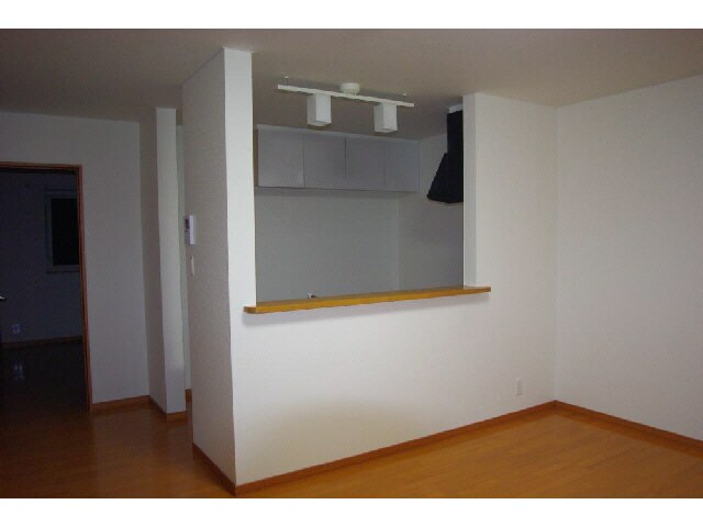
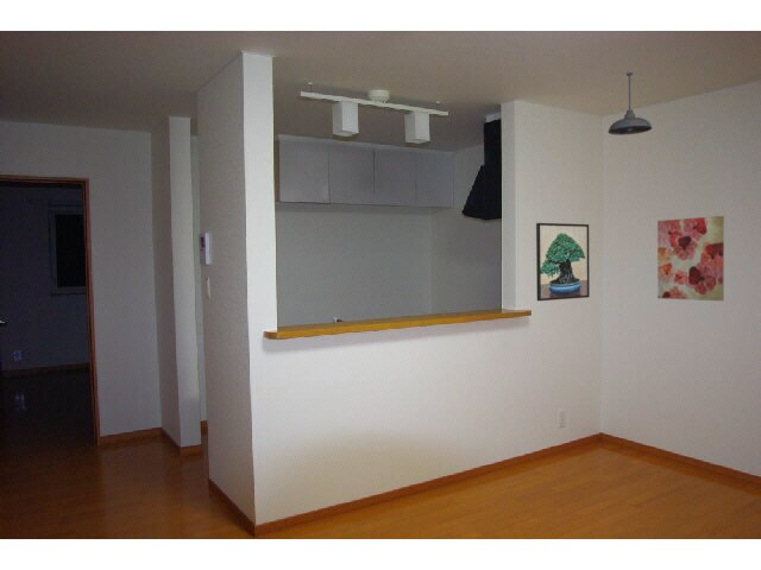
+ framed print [535,222,591,302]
+ pendant light [608,71,653,137]
+ wall art [656,215,725,302]
